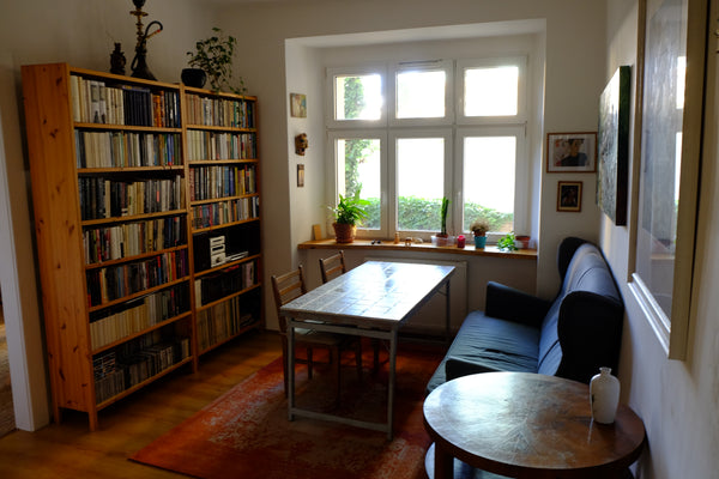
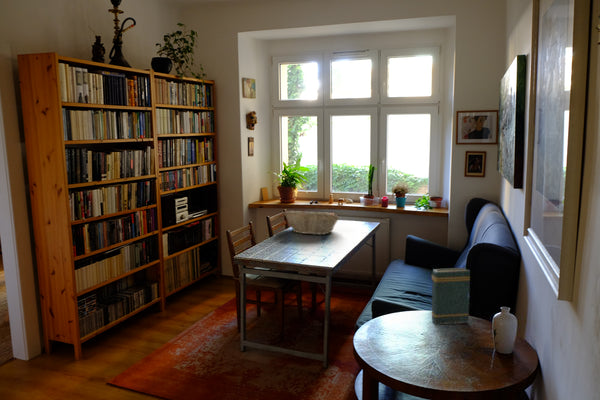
+ book [430,267,471,325]
+ fruit basket [283,210,341,236]
